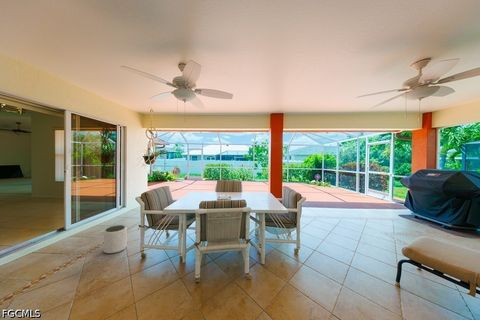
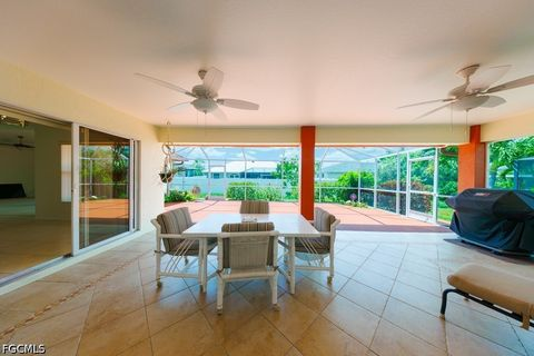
- plant pot [103,224,128,254]
